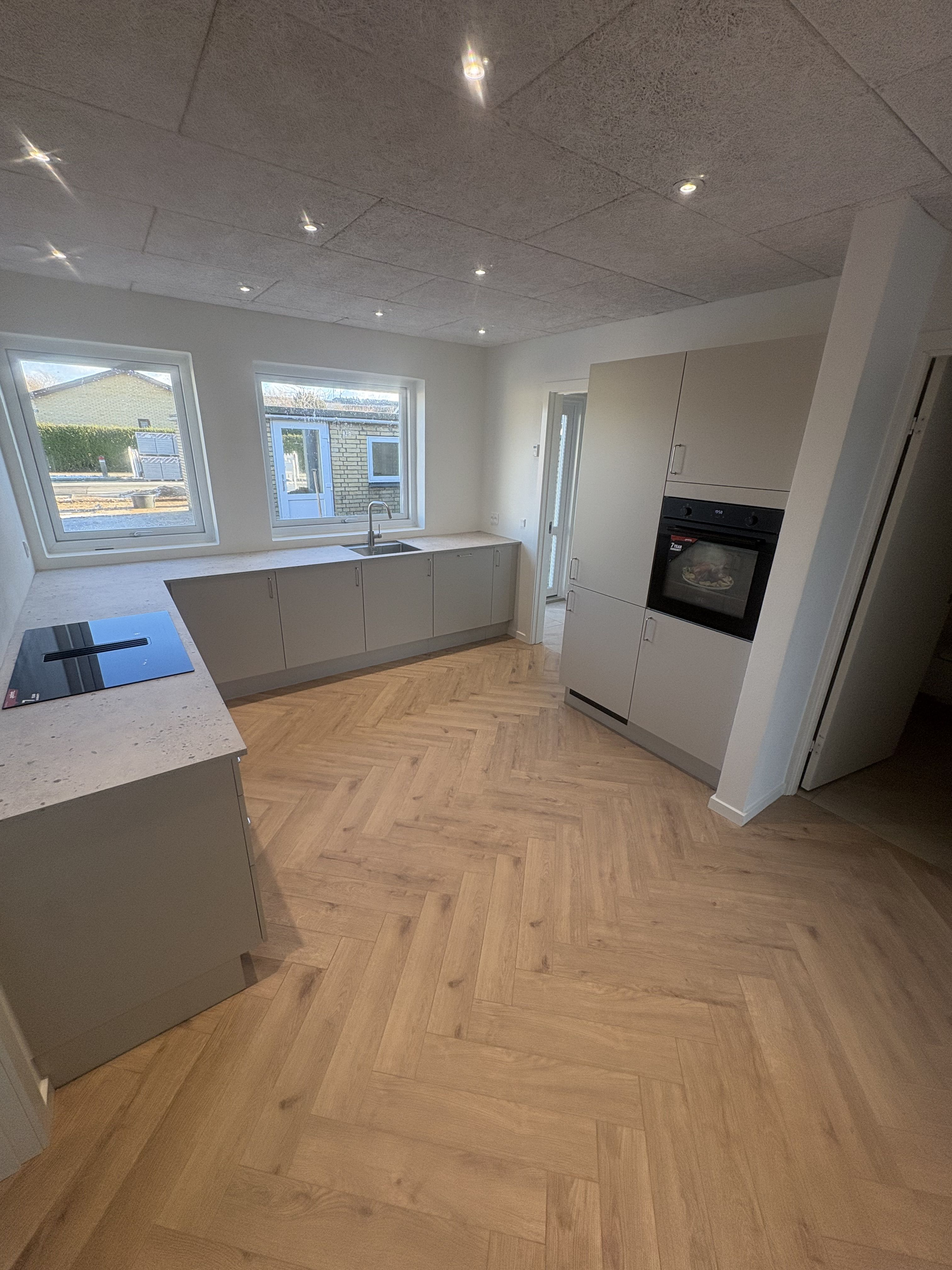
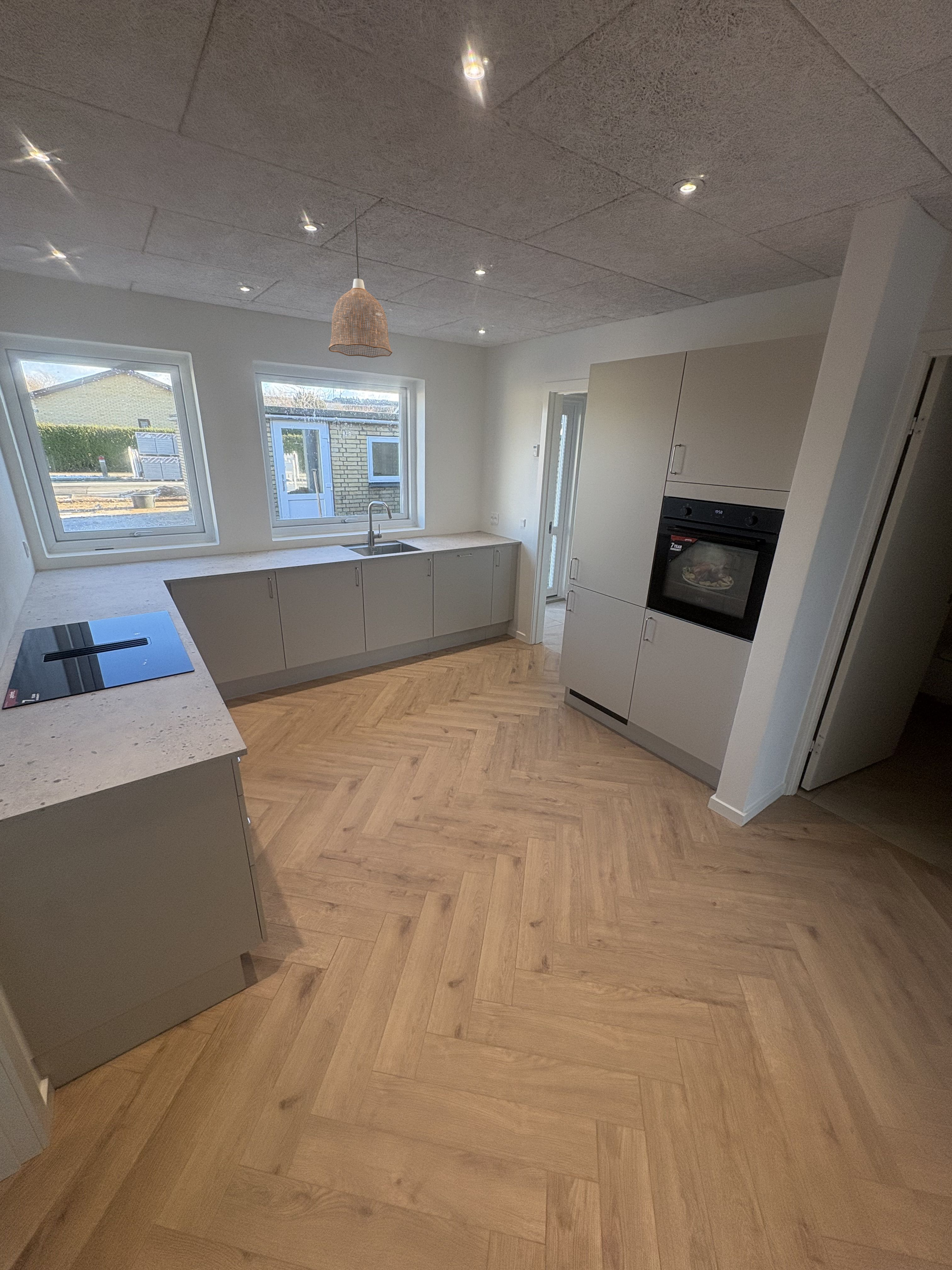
+ pendant lamp [328,207,393,358]
